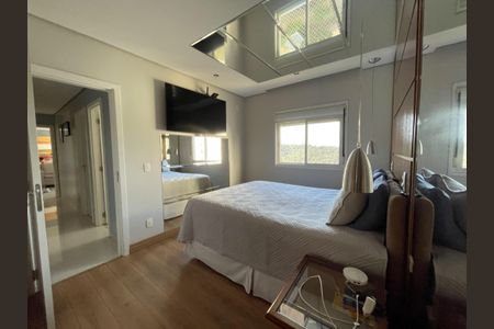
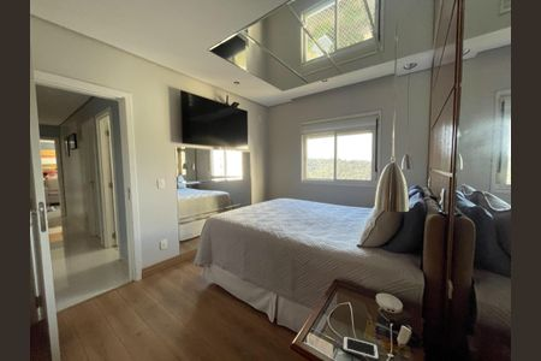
+ cell phone [341,335,380,361]
